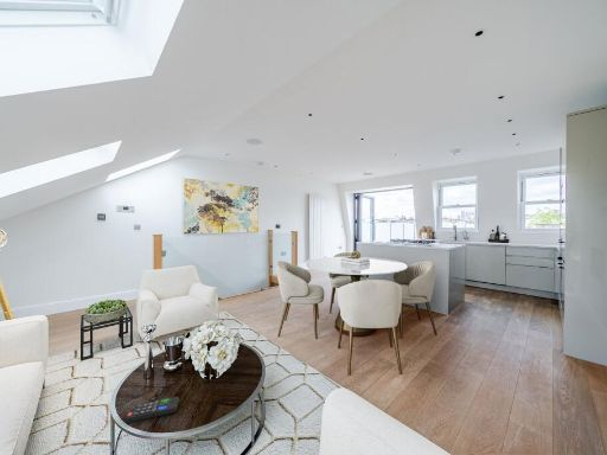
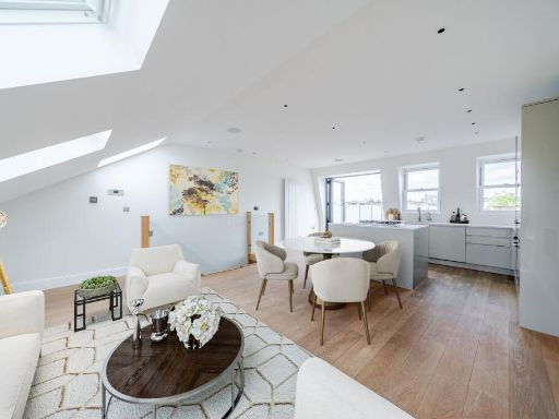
- remote control [124,396,180,424]
